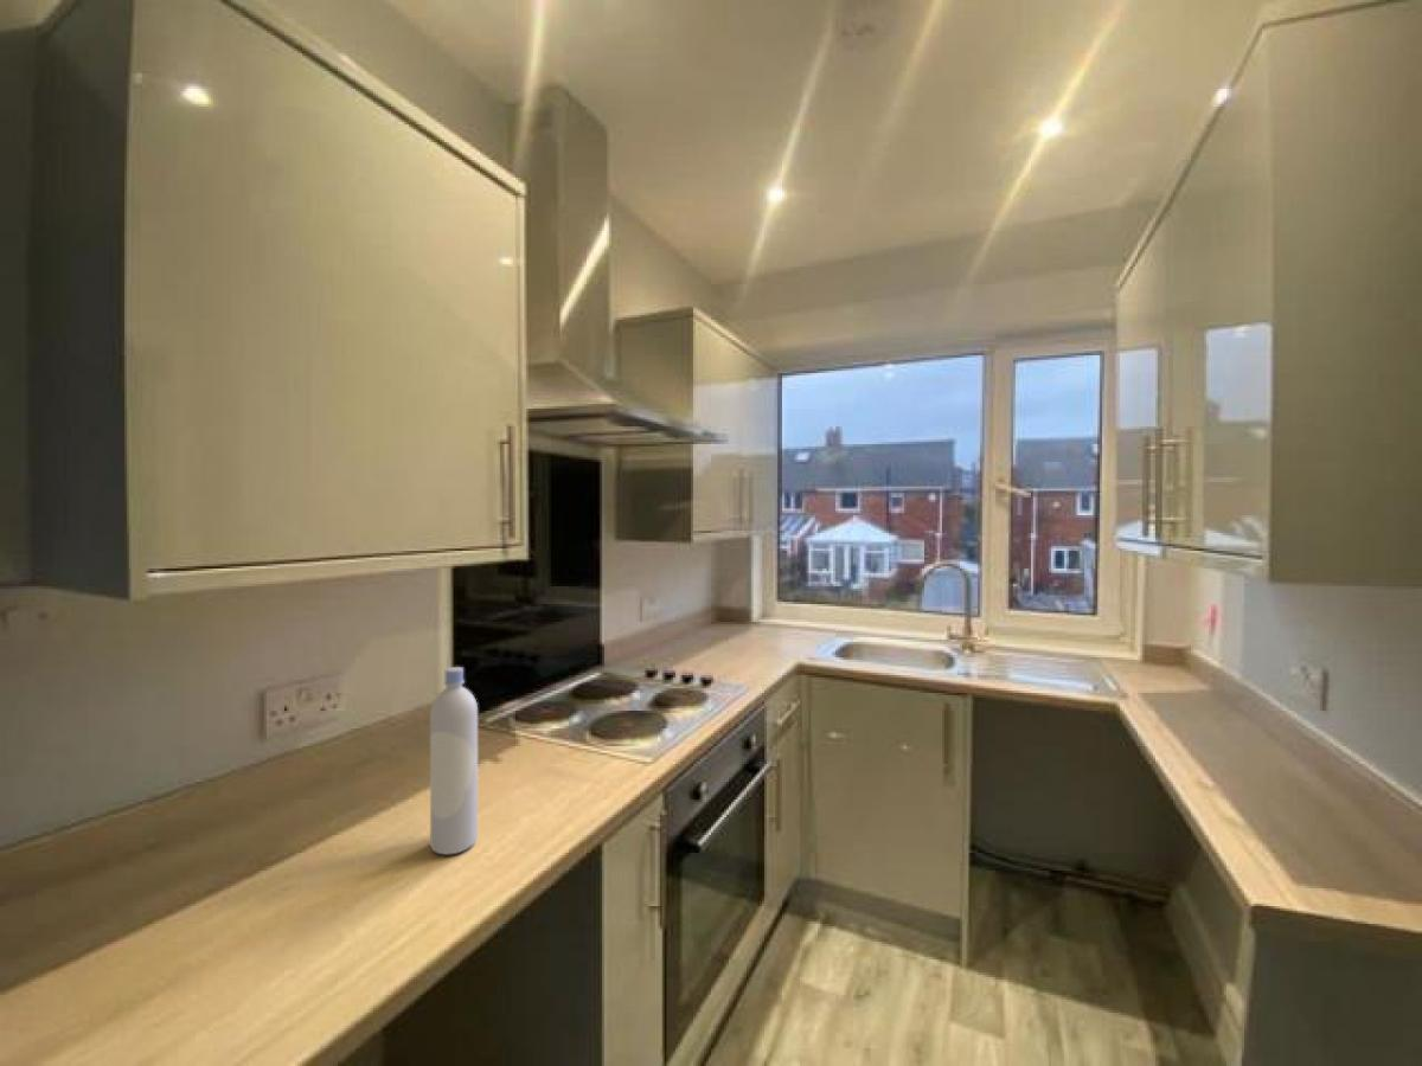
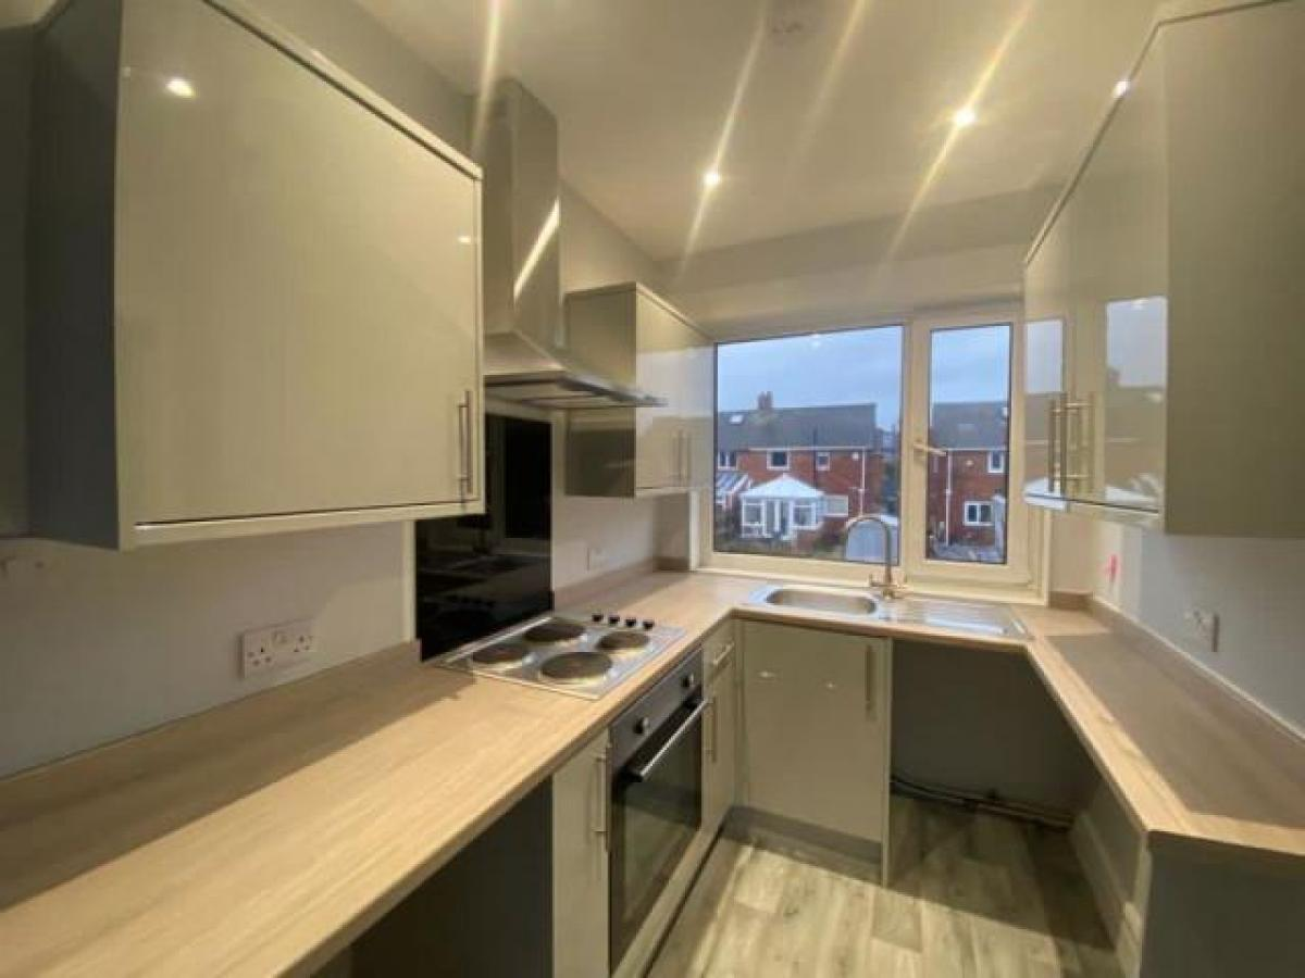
- bottle [429,666,479,855]
